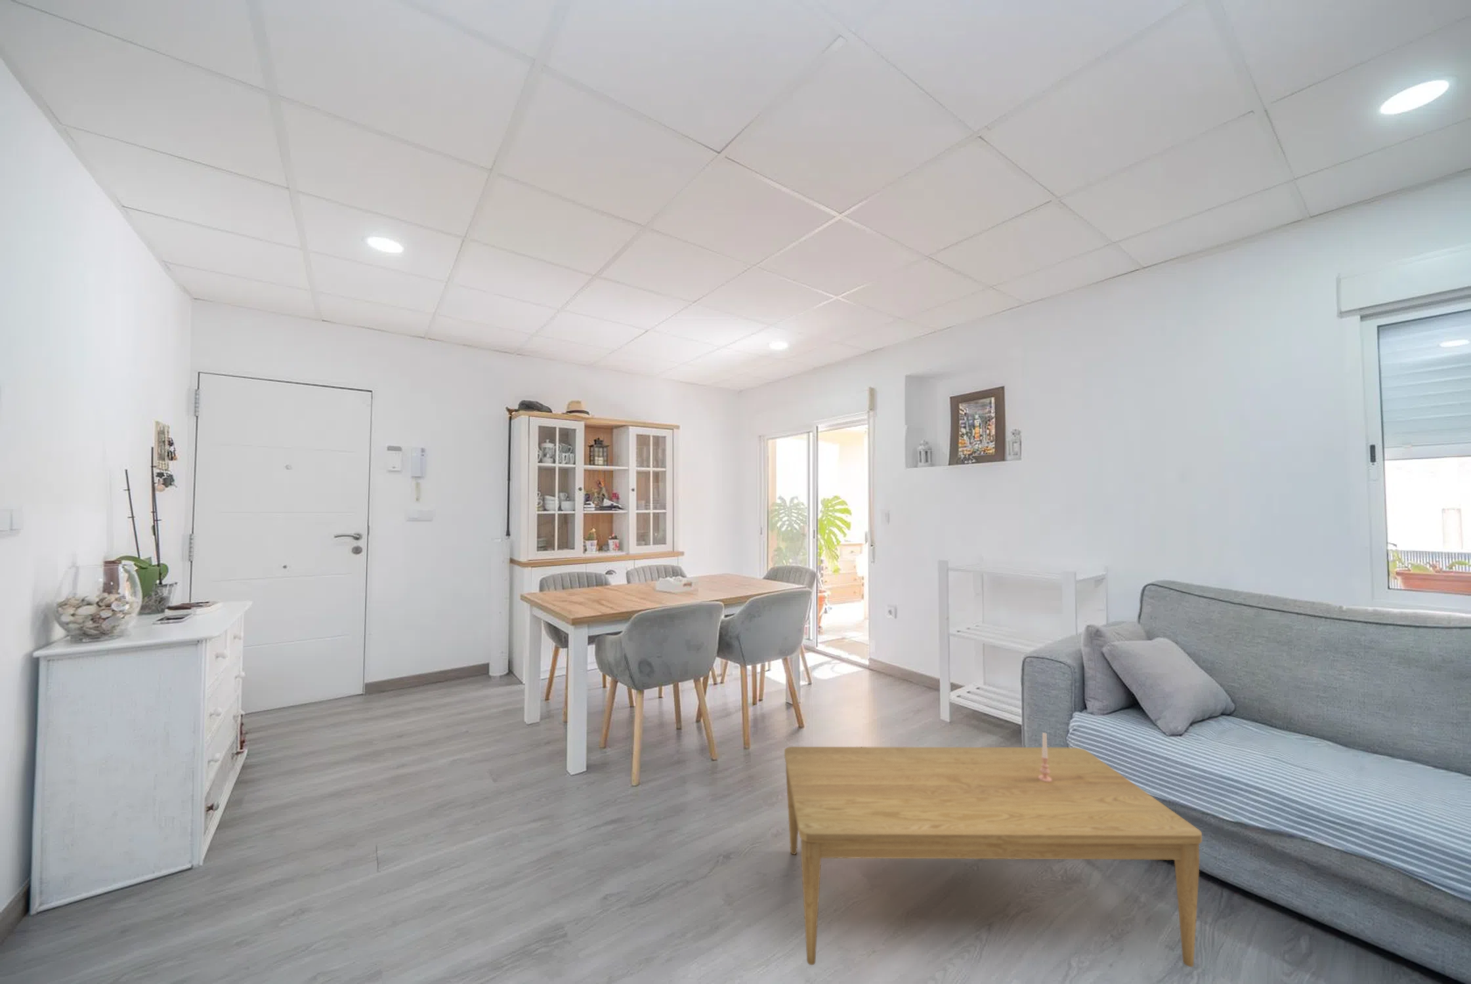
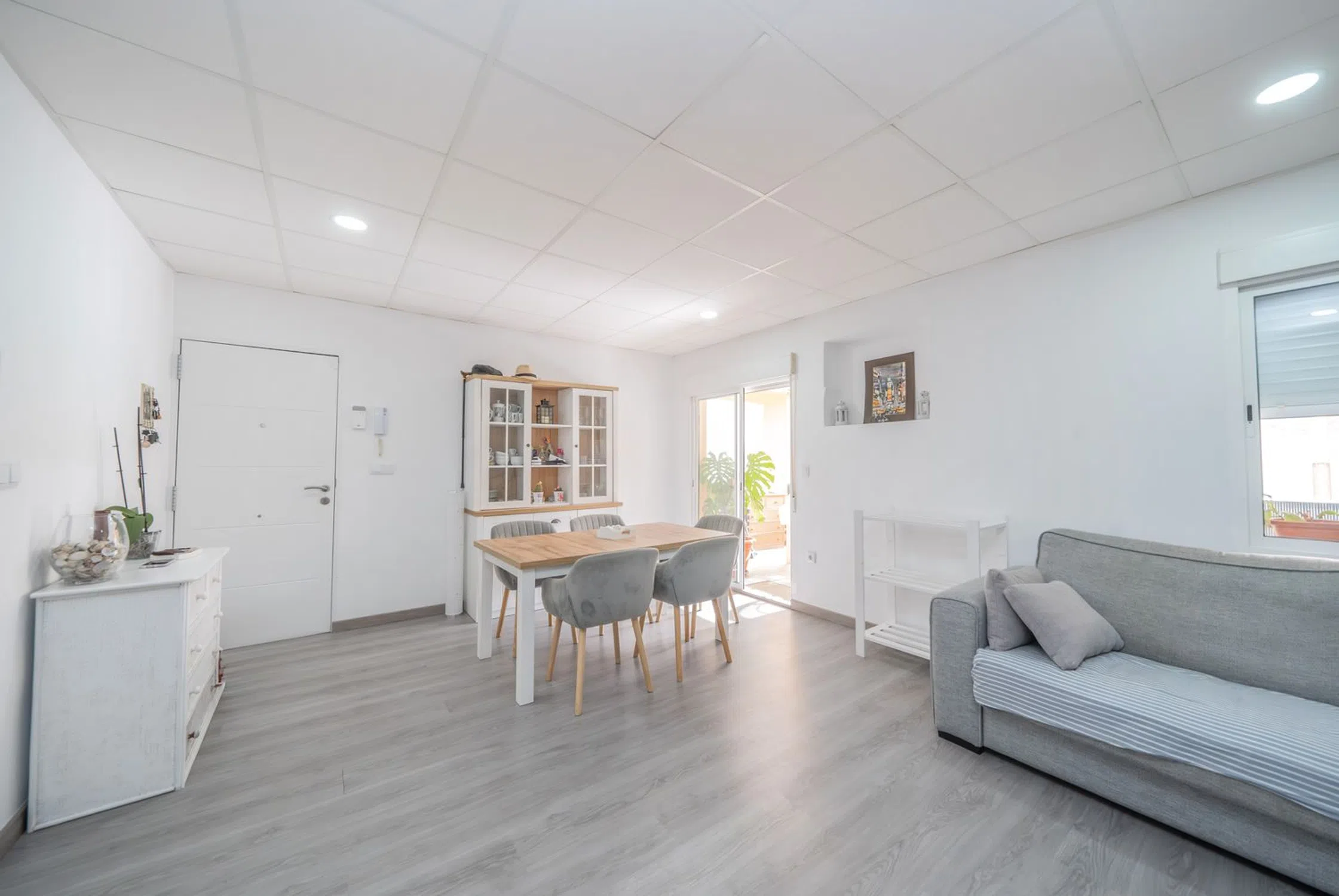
- coffee table [783,746,1203,968]
- candle [1038,731,1051,782]
